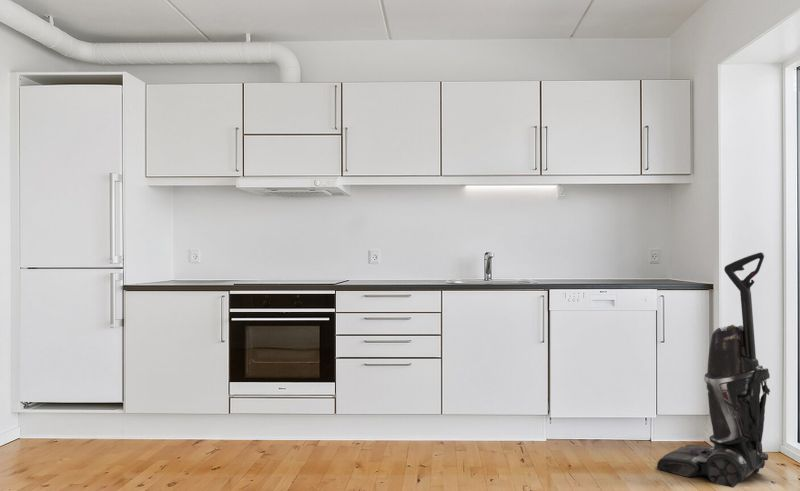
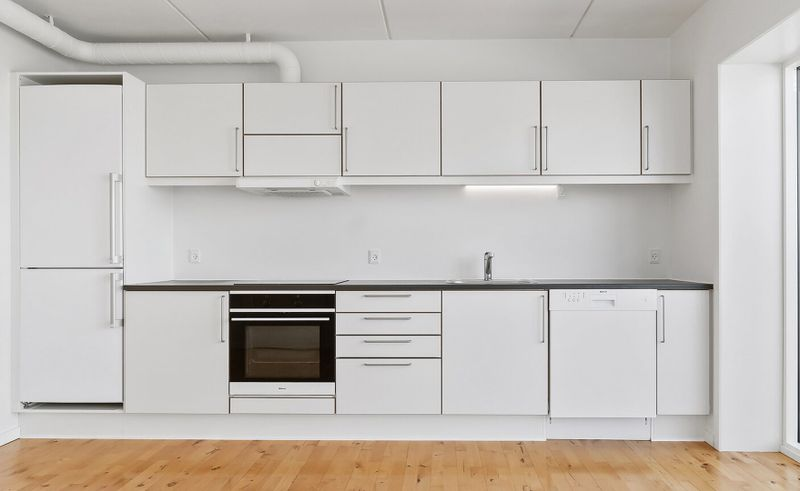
- vacuum cleaner [656,251,771,489]
